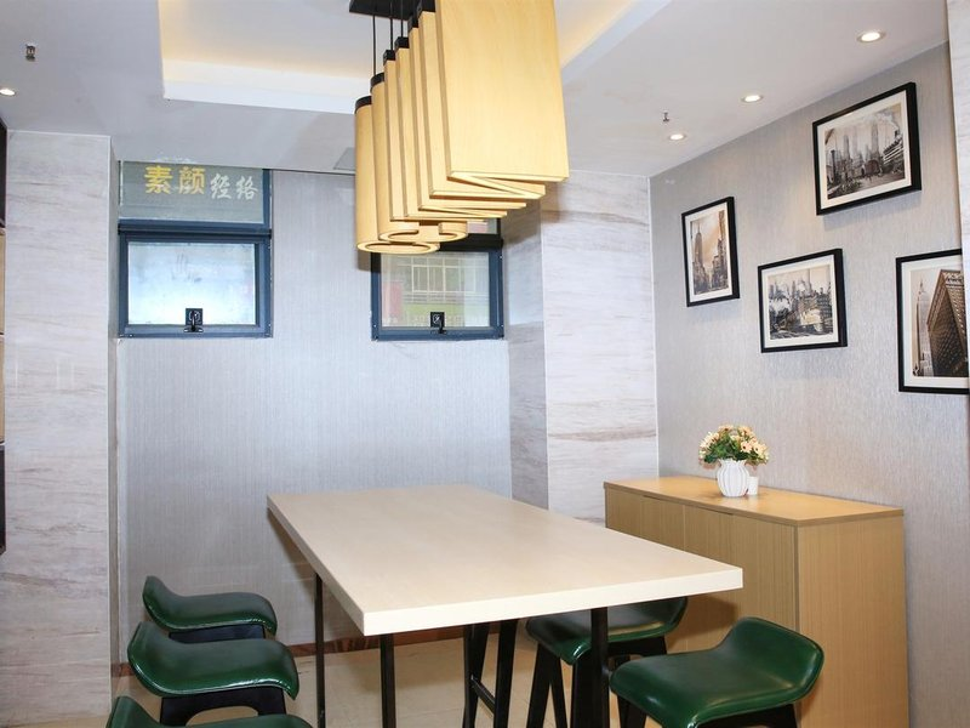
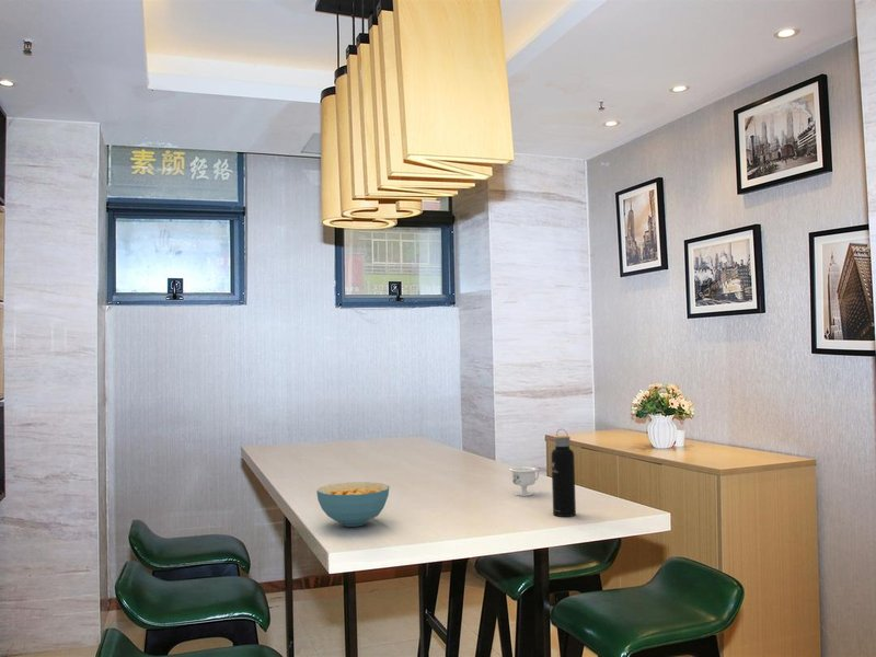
+ teacup [508,465,540,497]
+ cereal bowl [315,481,390,528]
+ water bottle [551,428,577,518]
